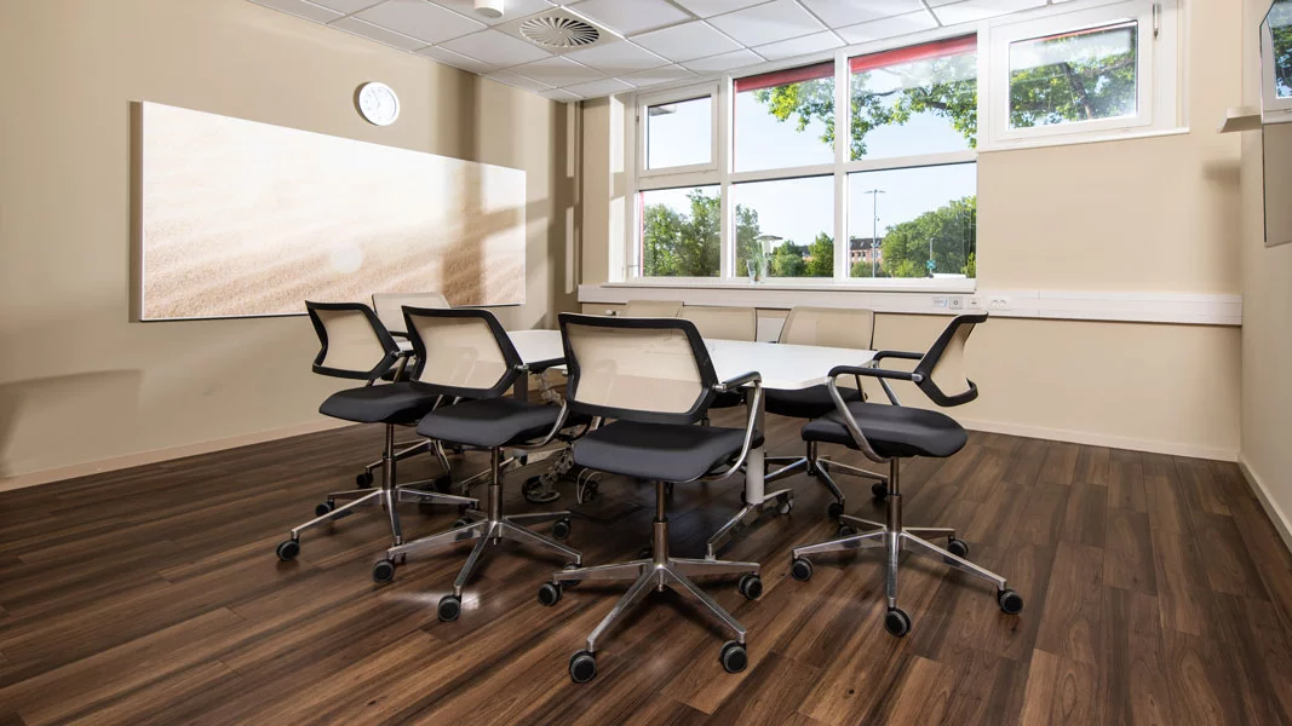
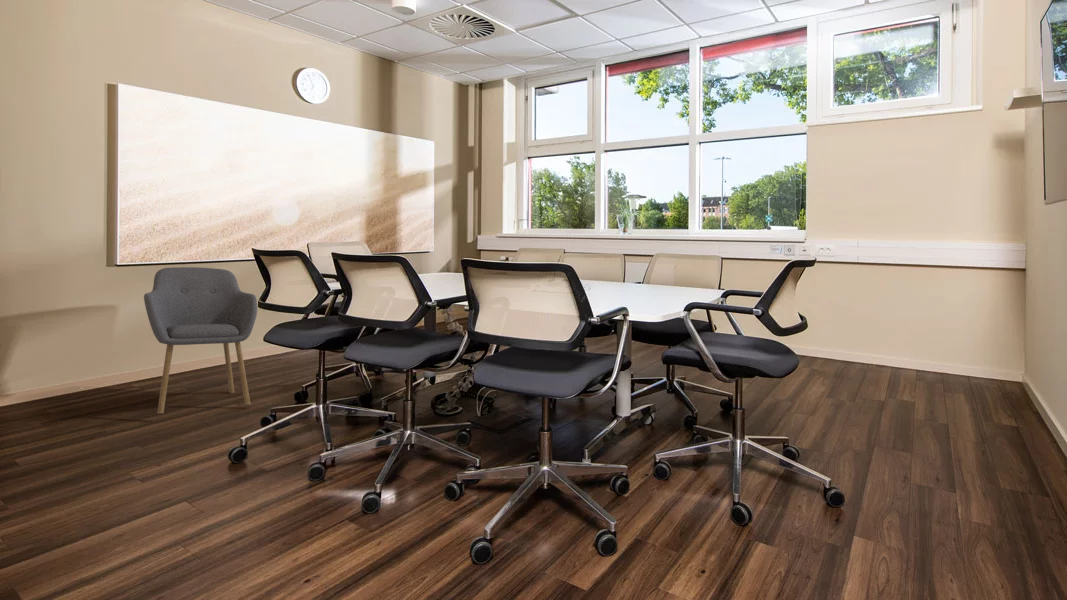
+ chair [143,266,258,415]
